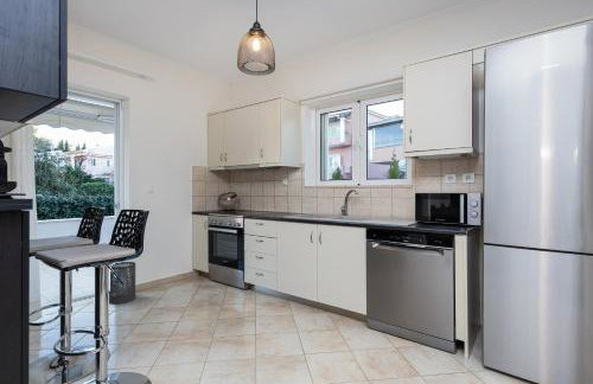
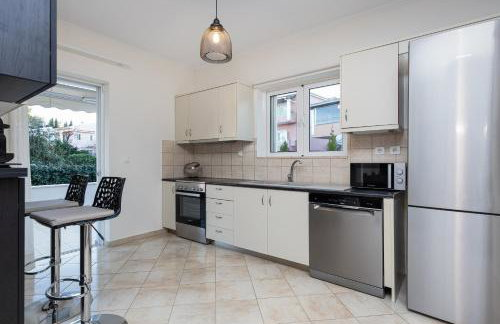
- trash can [108,261,136,305]
